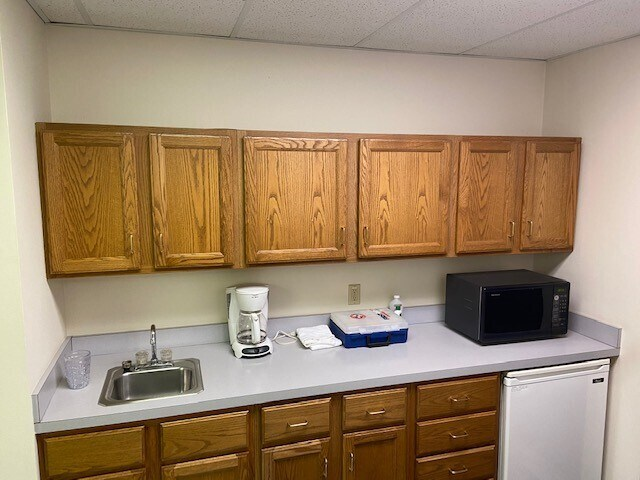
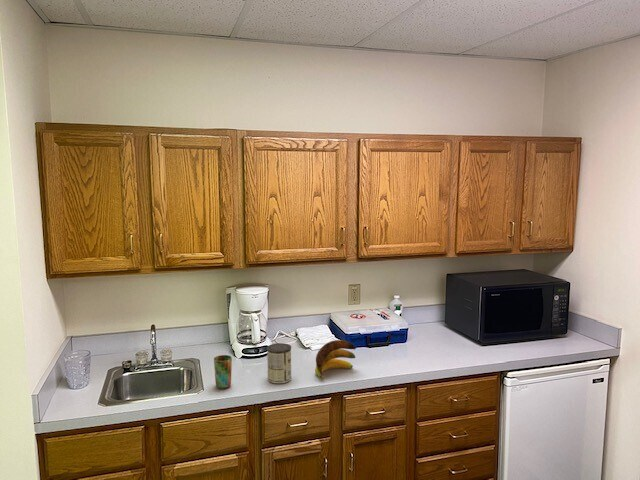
+ coffee can [266,342,292,384]
+ cup [213,354,233,390]
+ banana [314,339,357,381]
